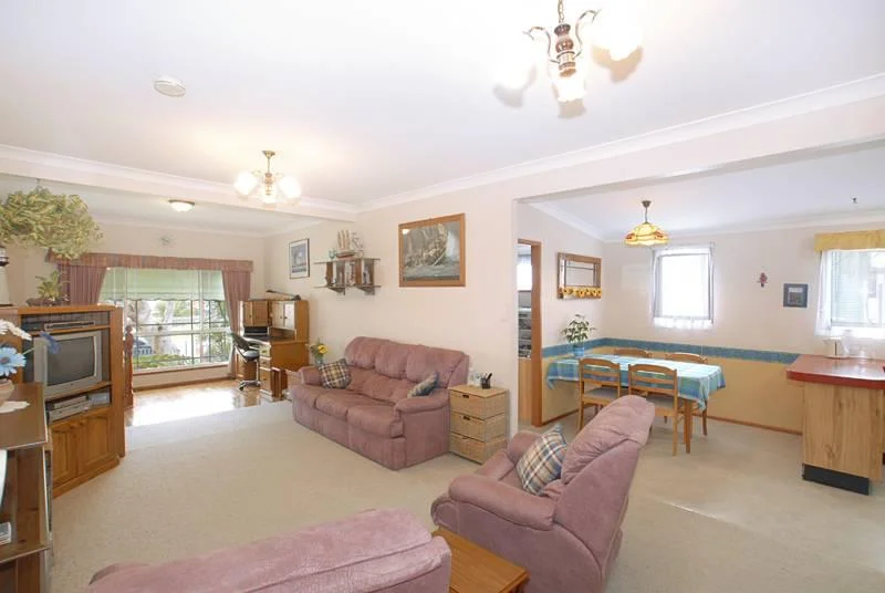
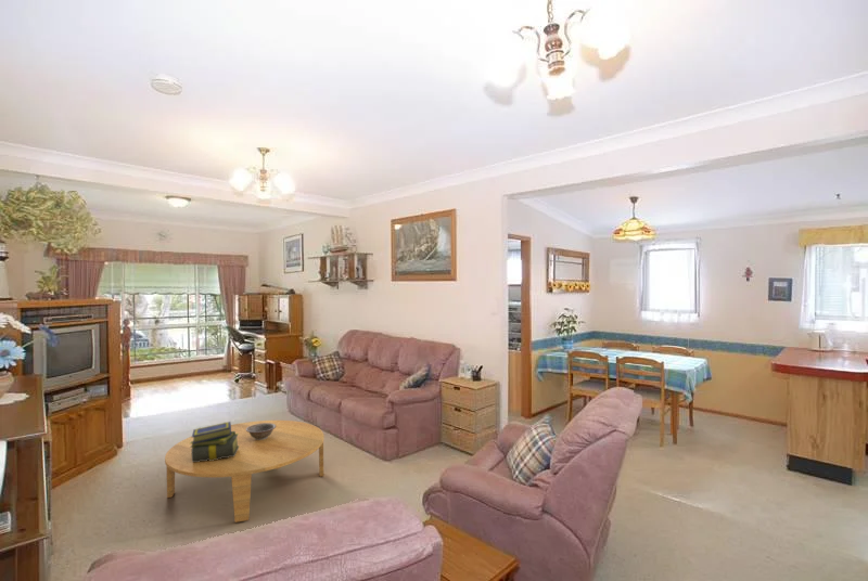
+ coffee table [164,419,324,524]
+ decorative bowl [246,423,276,440]
+ stack of books [190,421,240,462]
